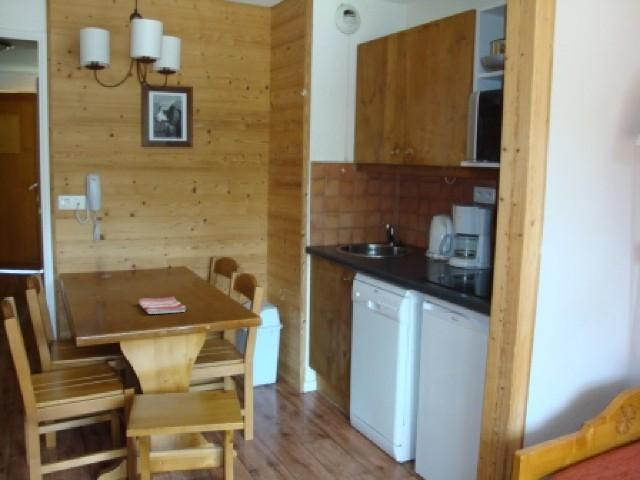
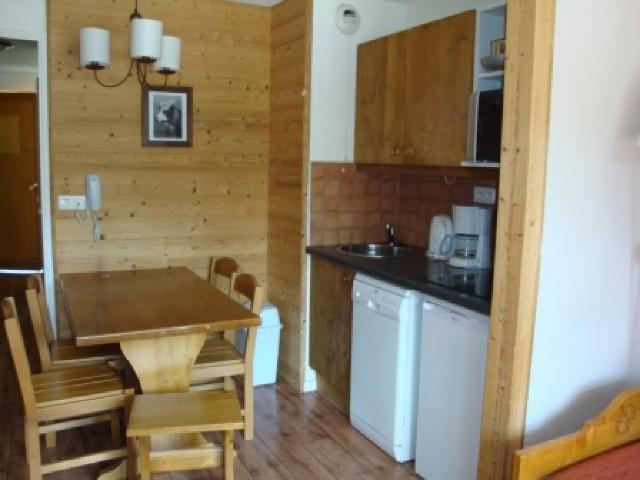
- dish towel [137,295,187,315]
